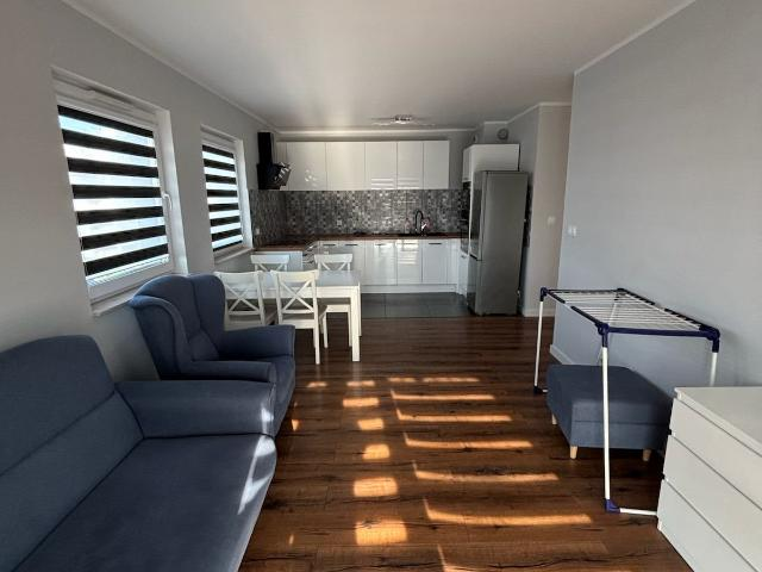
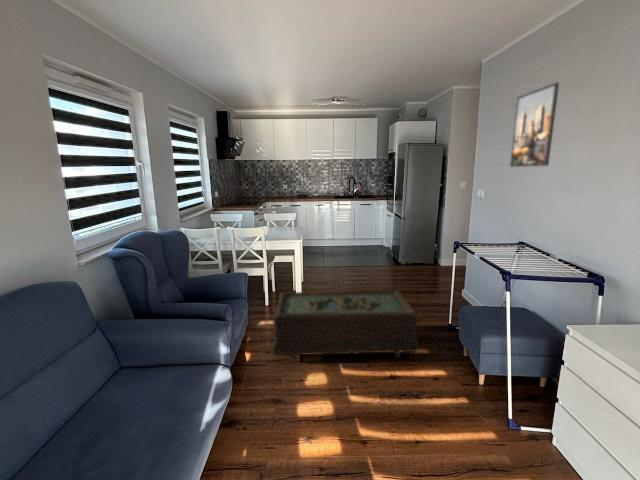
+ coffee table [272,289,419,361]
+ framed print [509,81,560,168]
